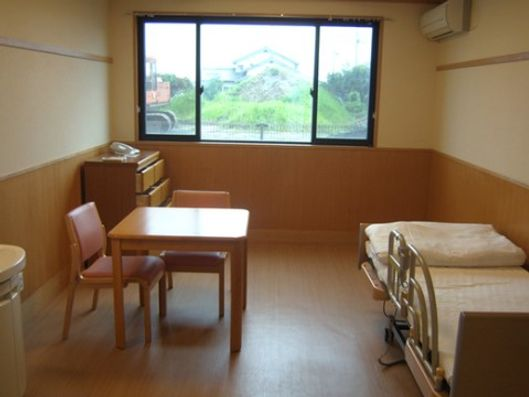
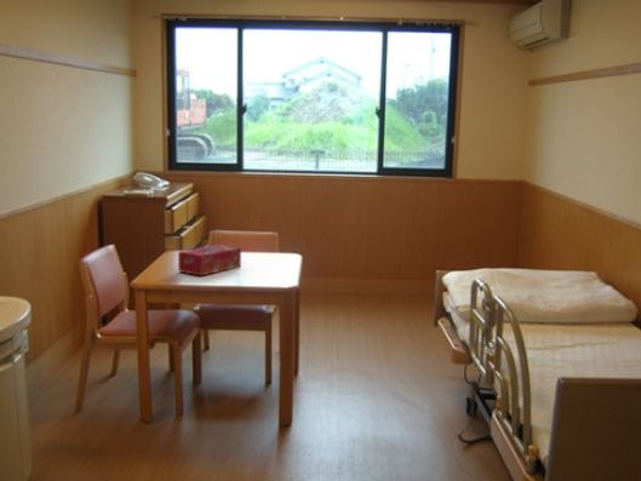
+ tissue box [177,244,242,277]
